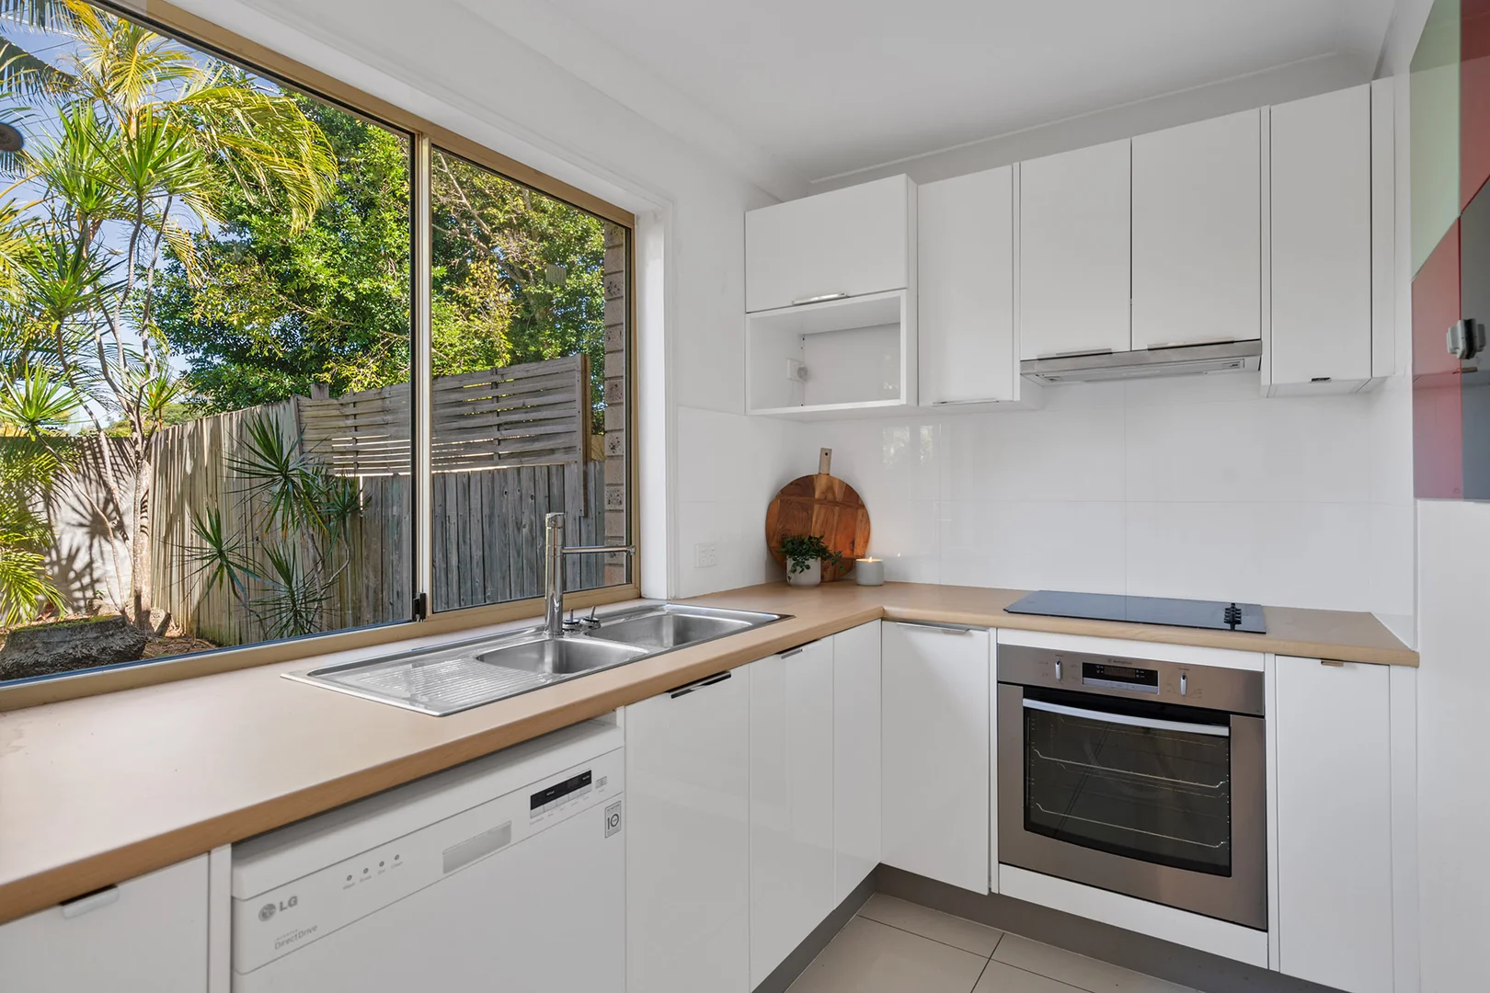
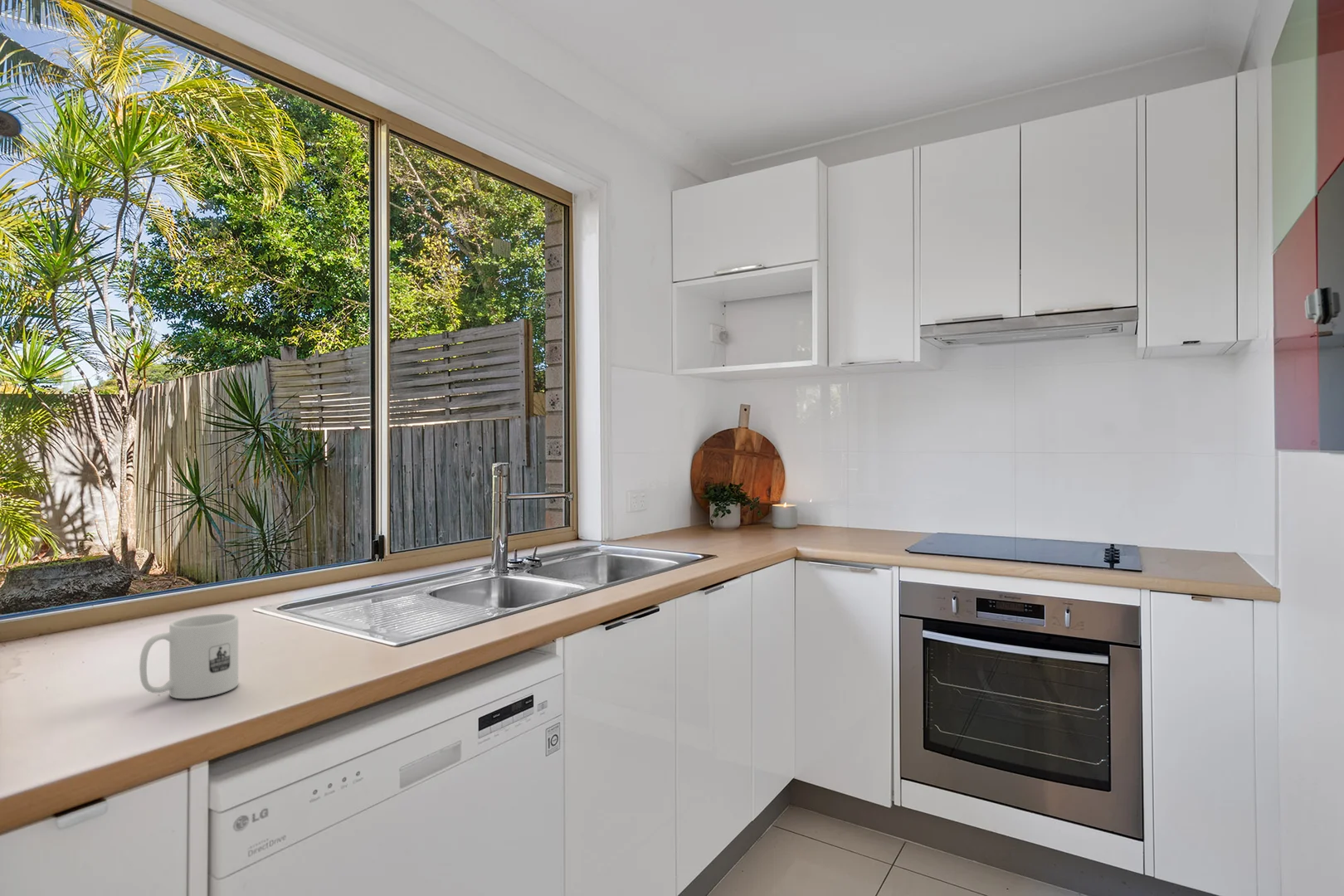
+ mug [139,613,239,699]
